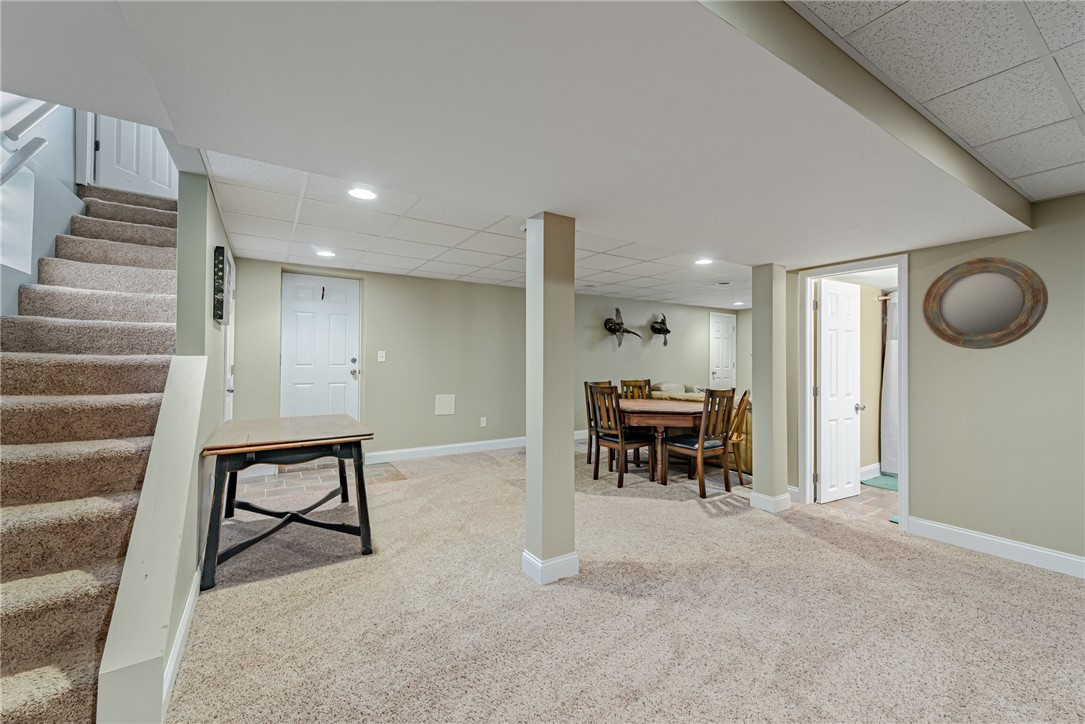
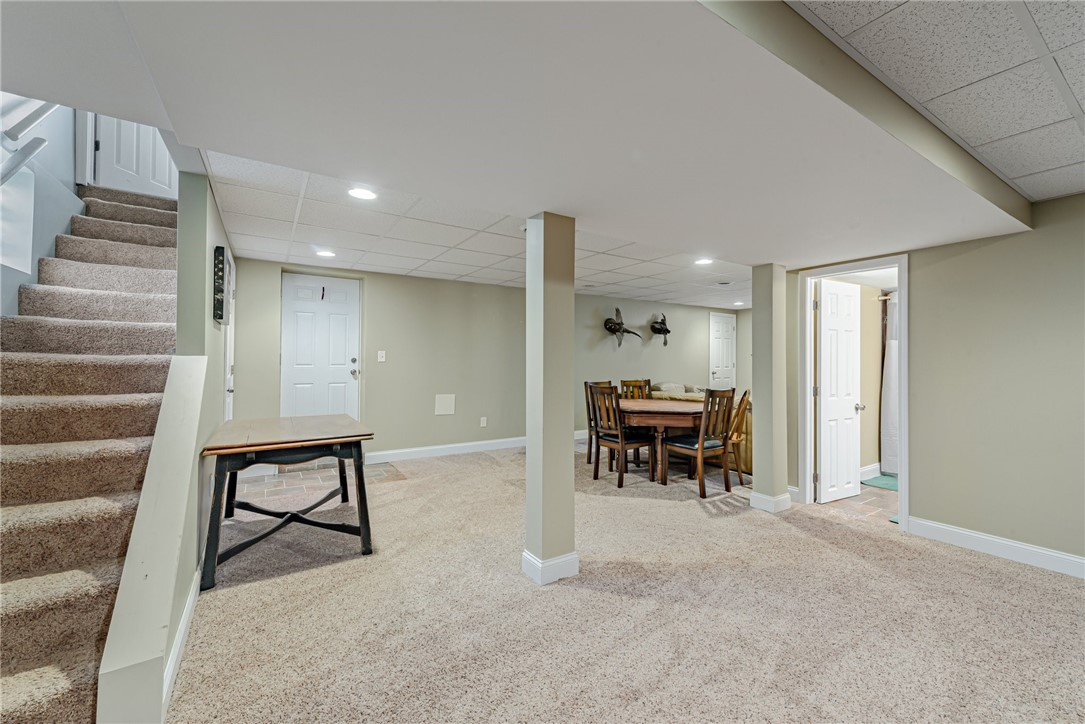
- home mirror [921,256,1049,350]
